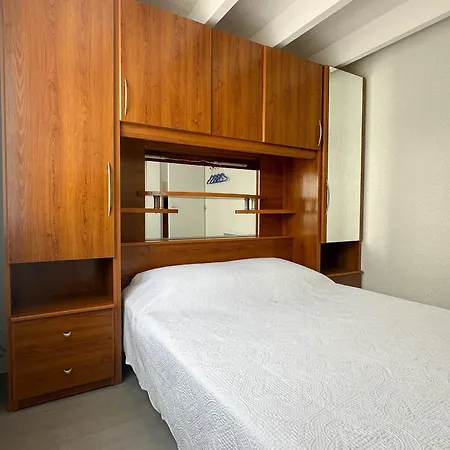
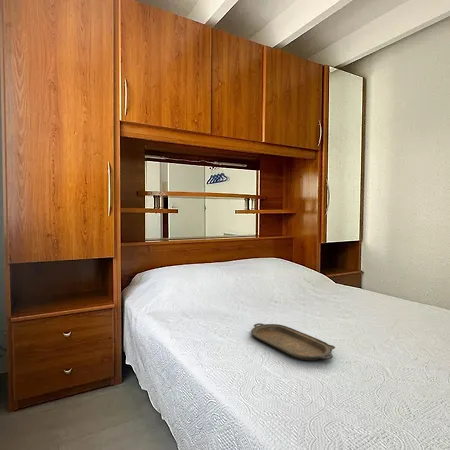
+ serving tray [250,322,336,361]
